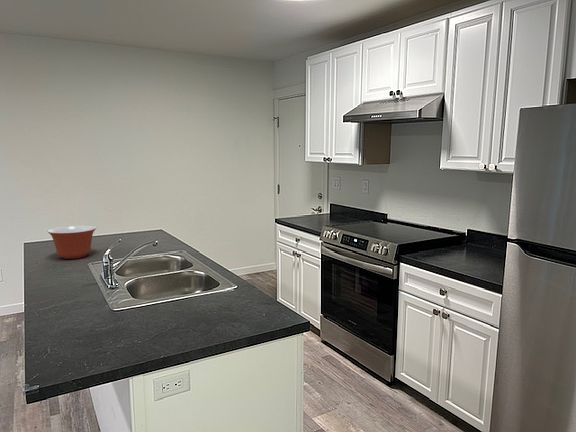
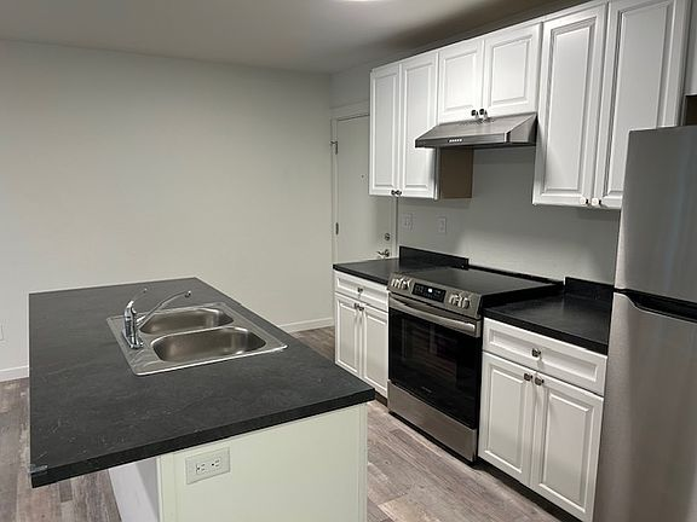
- mixing bowl [47,225,97,260]
